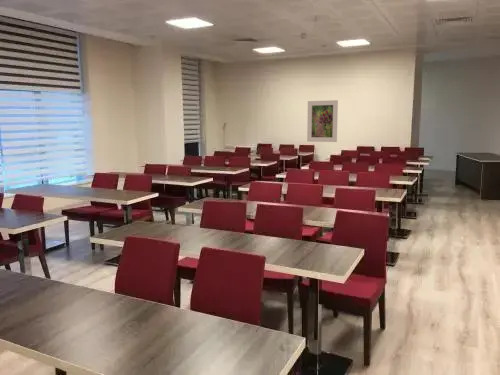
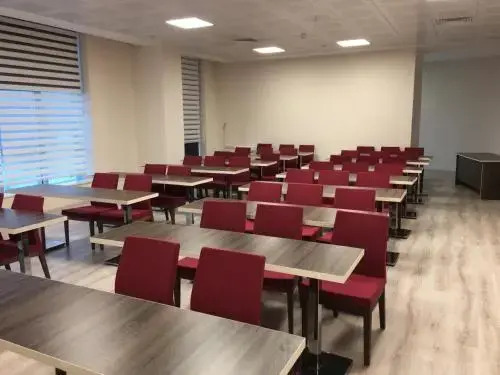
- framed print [306,99,339,143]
